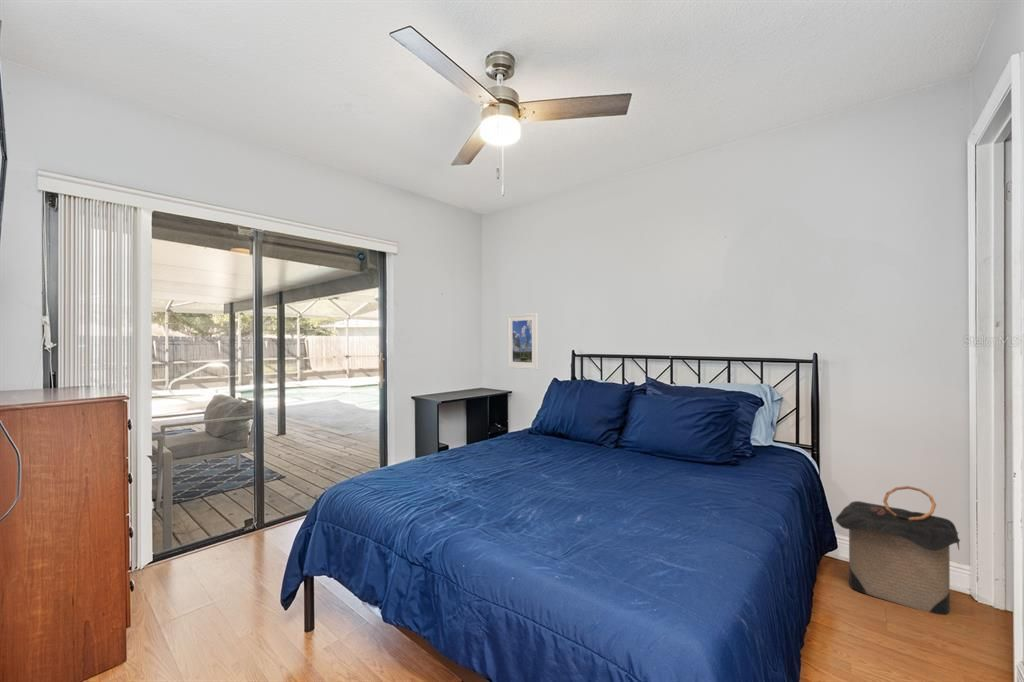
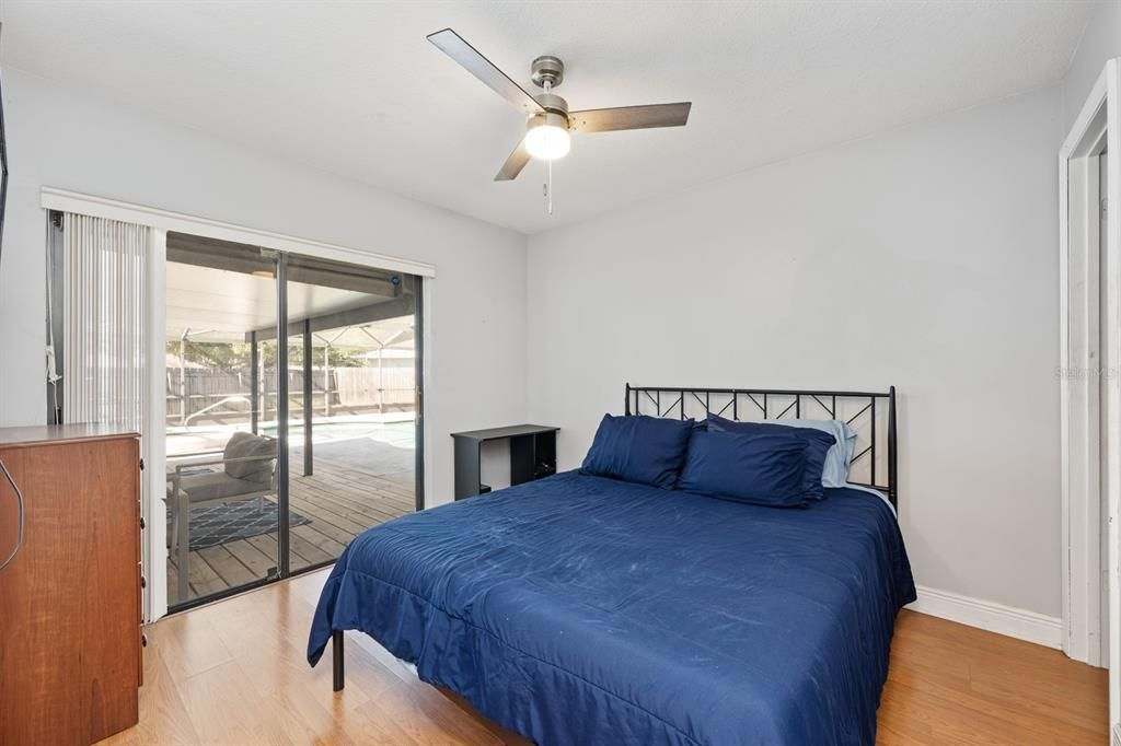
- laundry hamper [834,485,961,616]
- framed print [506,312,539,371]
